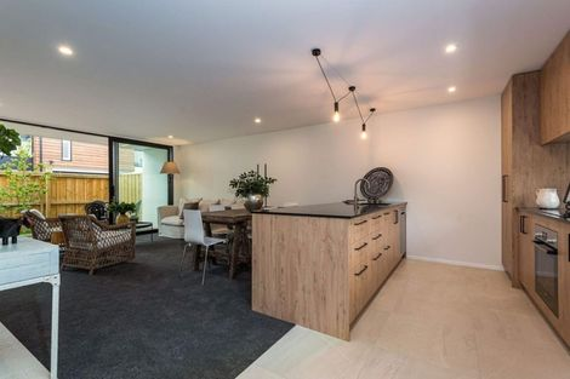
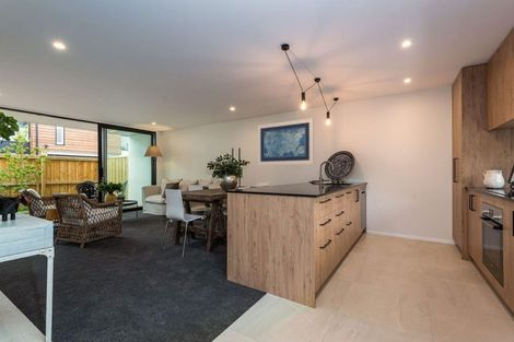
+ wall art [257,117,315,166]
